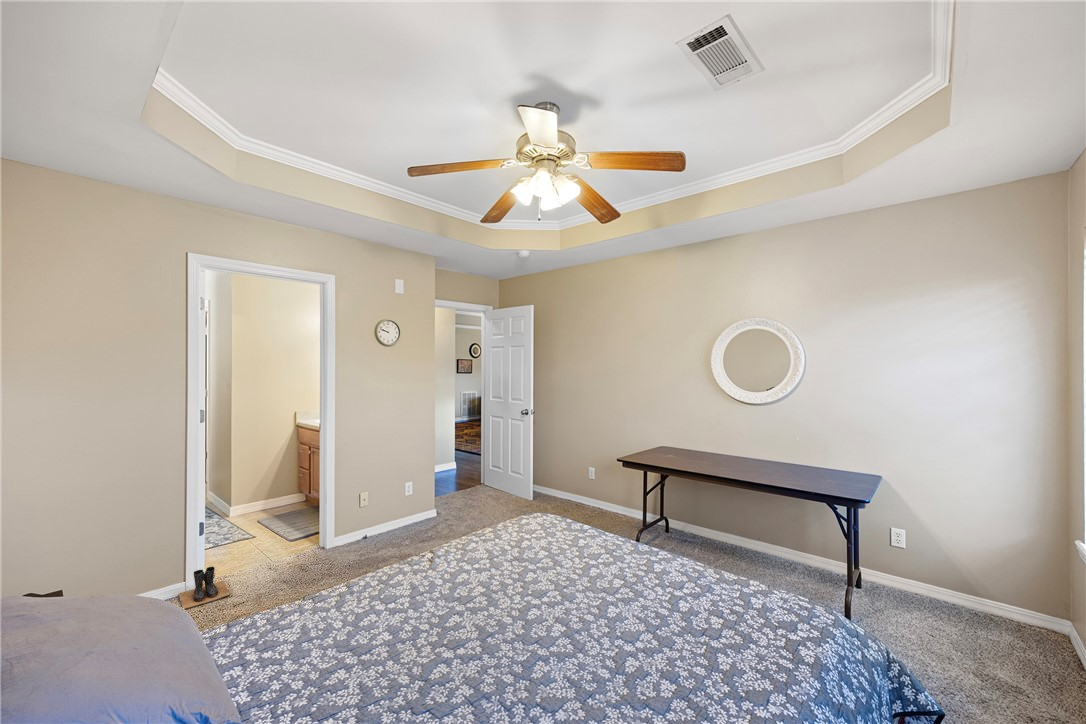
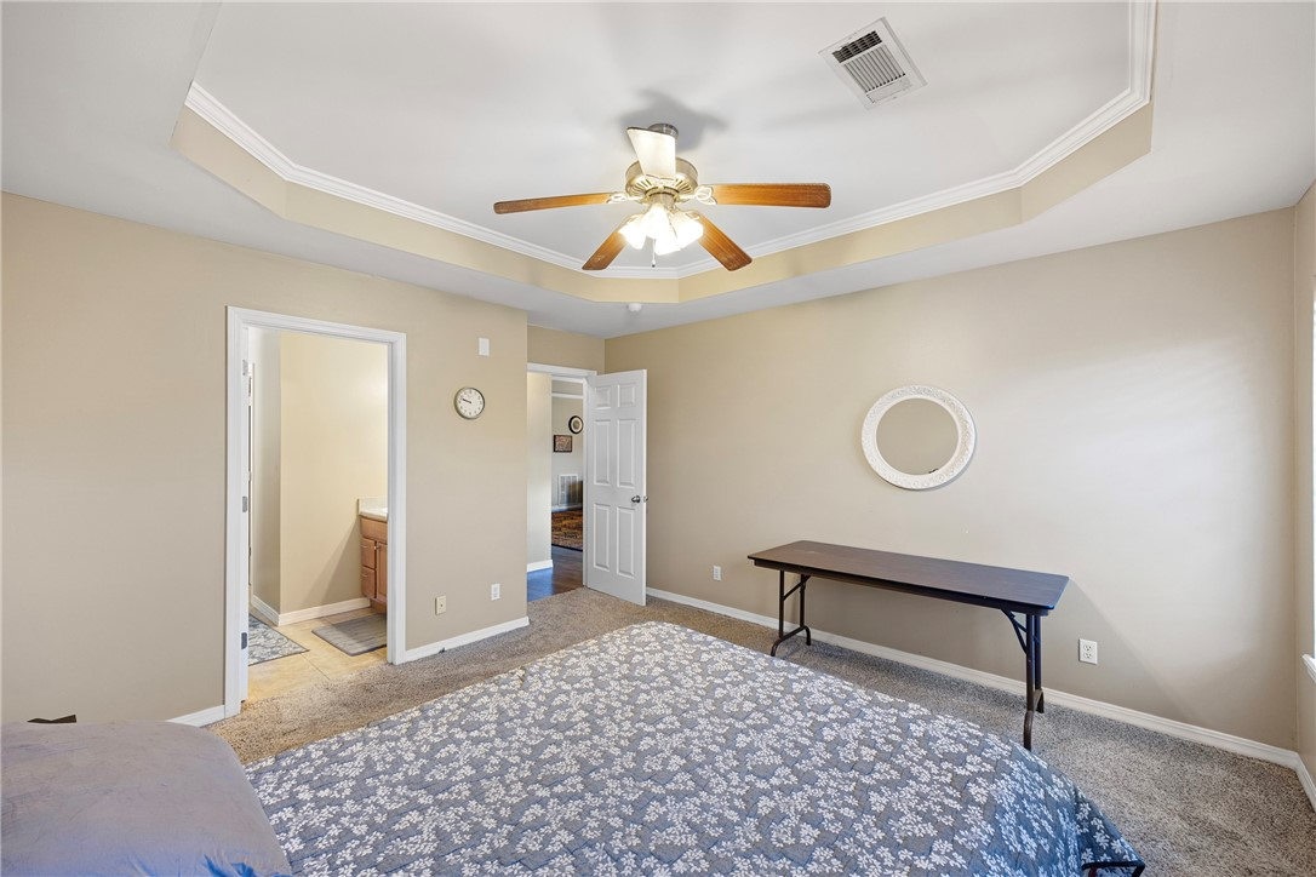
- boots [177,566,231,610]
